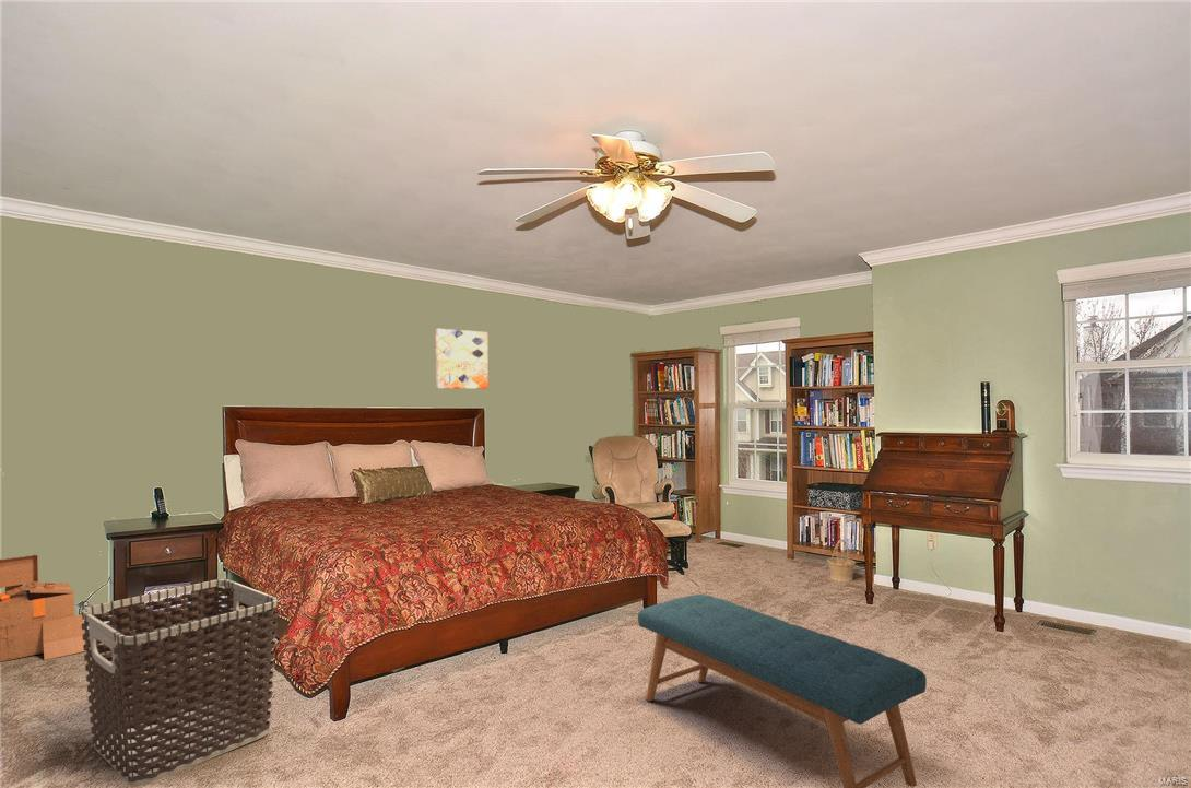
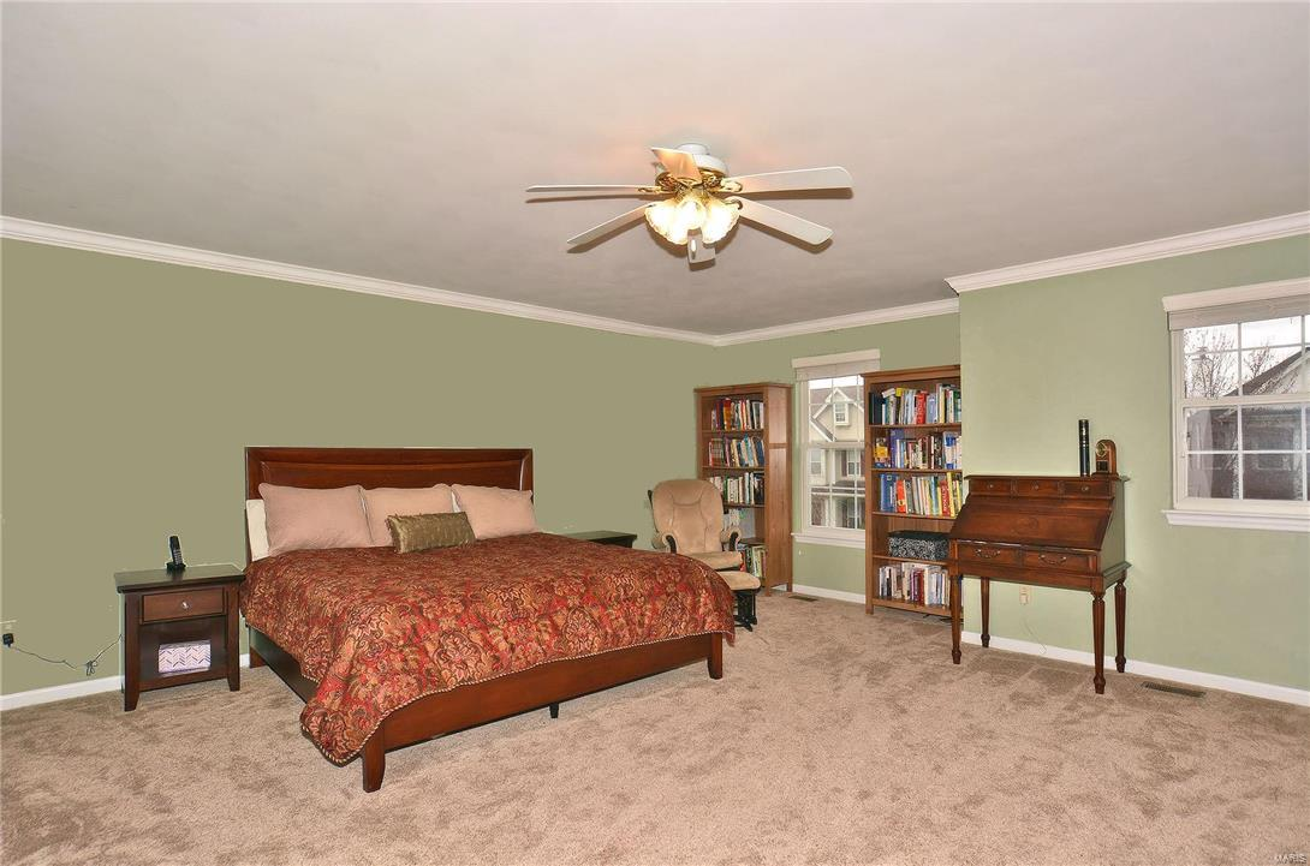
- basket [826,539,857,583]
- wall art [435,328,490,390]
- clothes hamper [81,578,279,787]
- bench [637,593,928,788]
- cardboard box [0,554,86,663]
